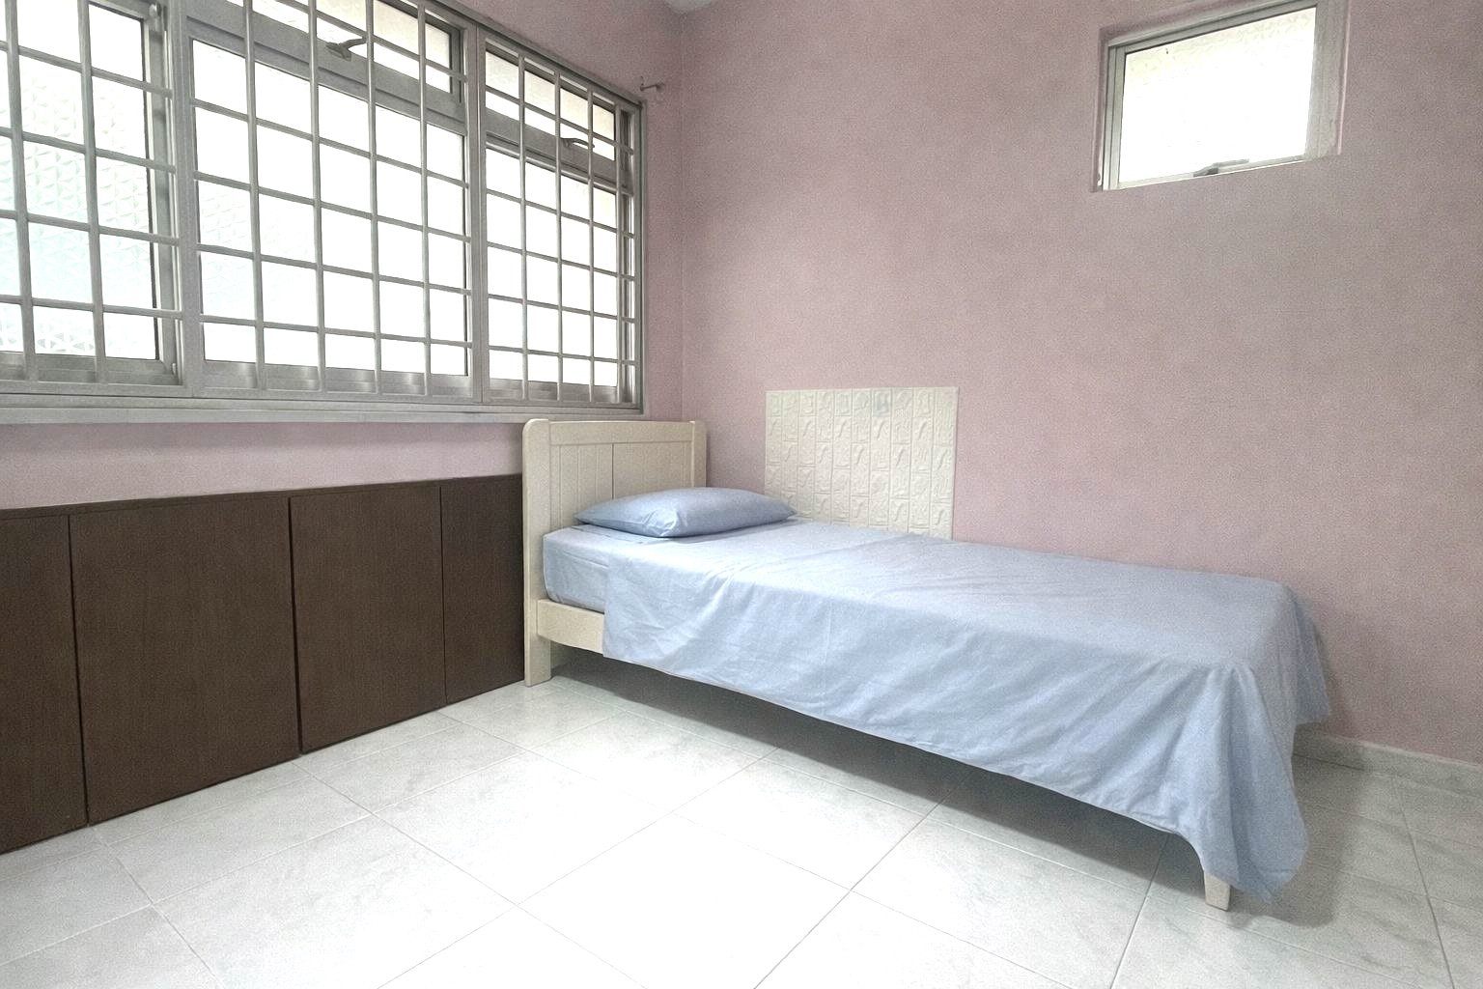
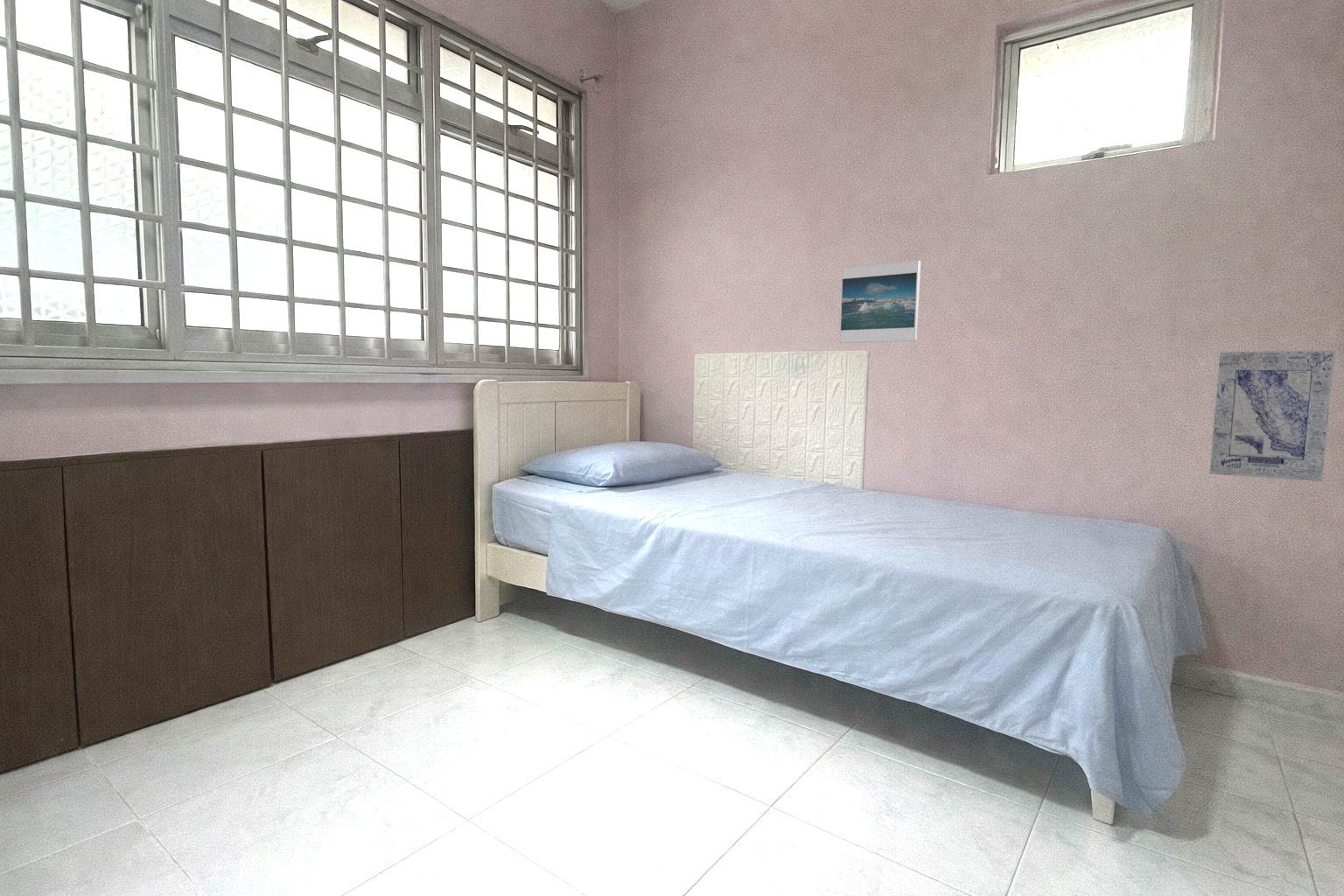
+ wall art [1208,349,1336,482]
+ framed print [838,259,921,344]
